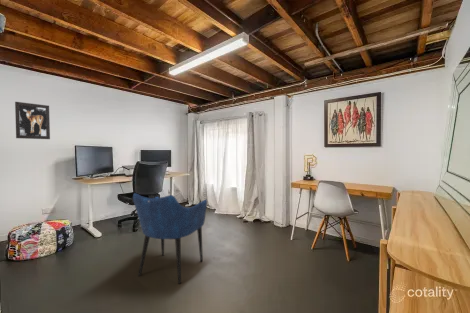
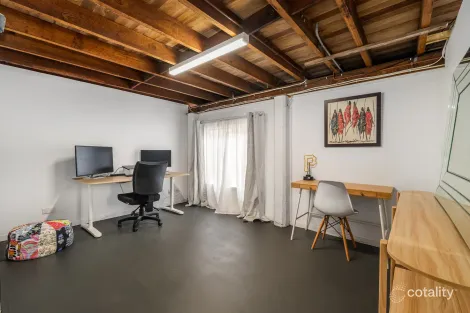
- armchair [132,192,208,285]
- wall art [14,101,51,140]
